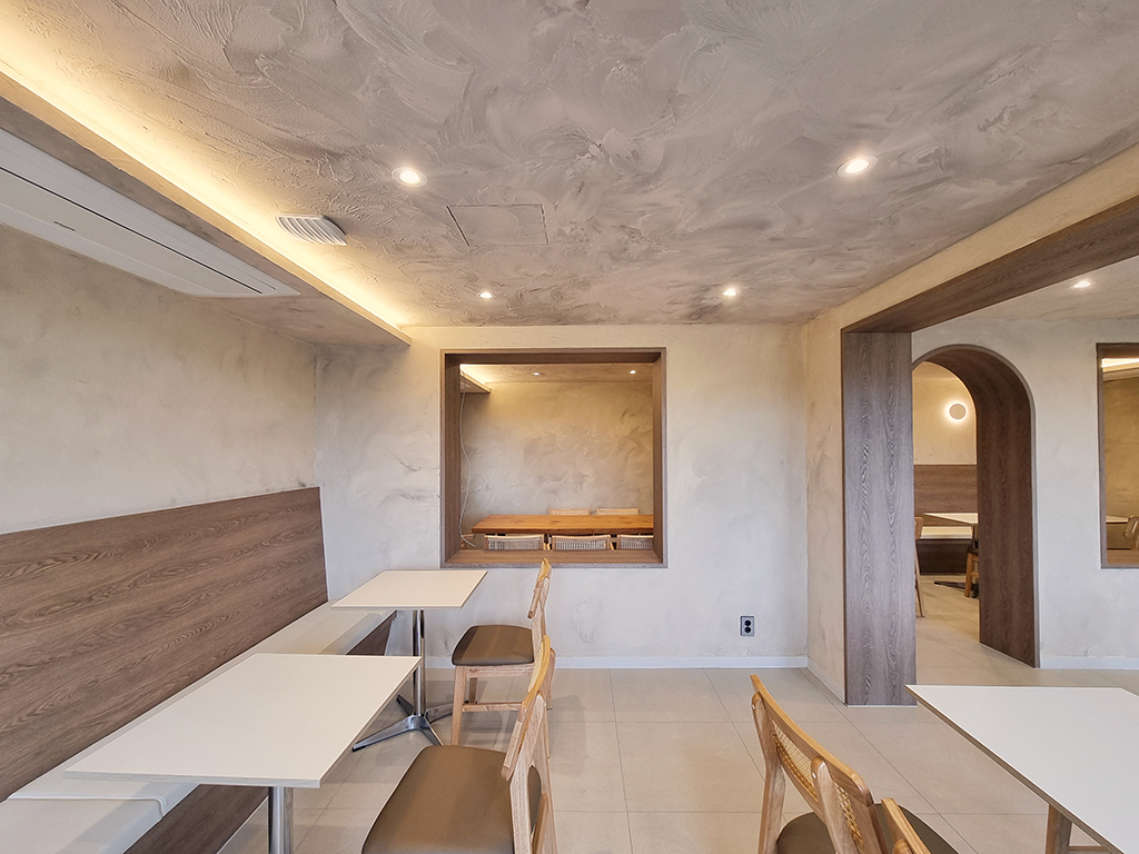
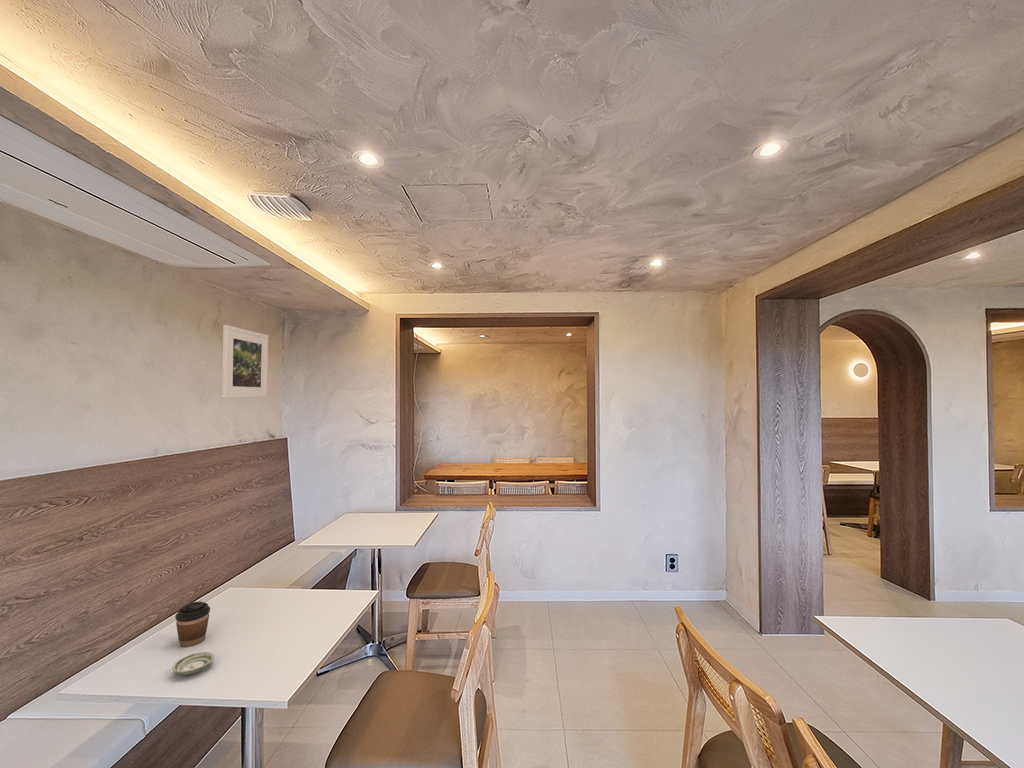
+ saucer [171,651,215,676]
+ coffee cup [174,601,211,648]
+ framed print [221,324,269,399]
